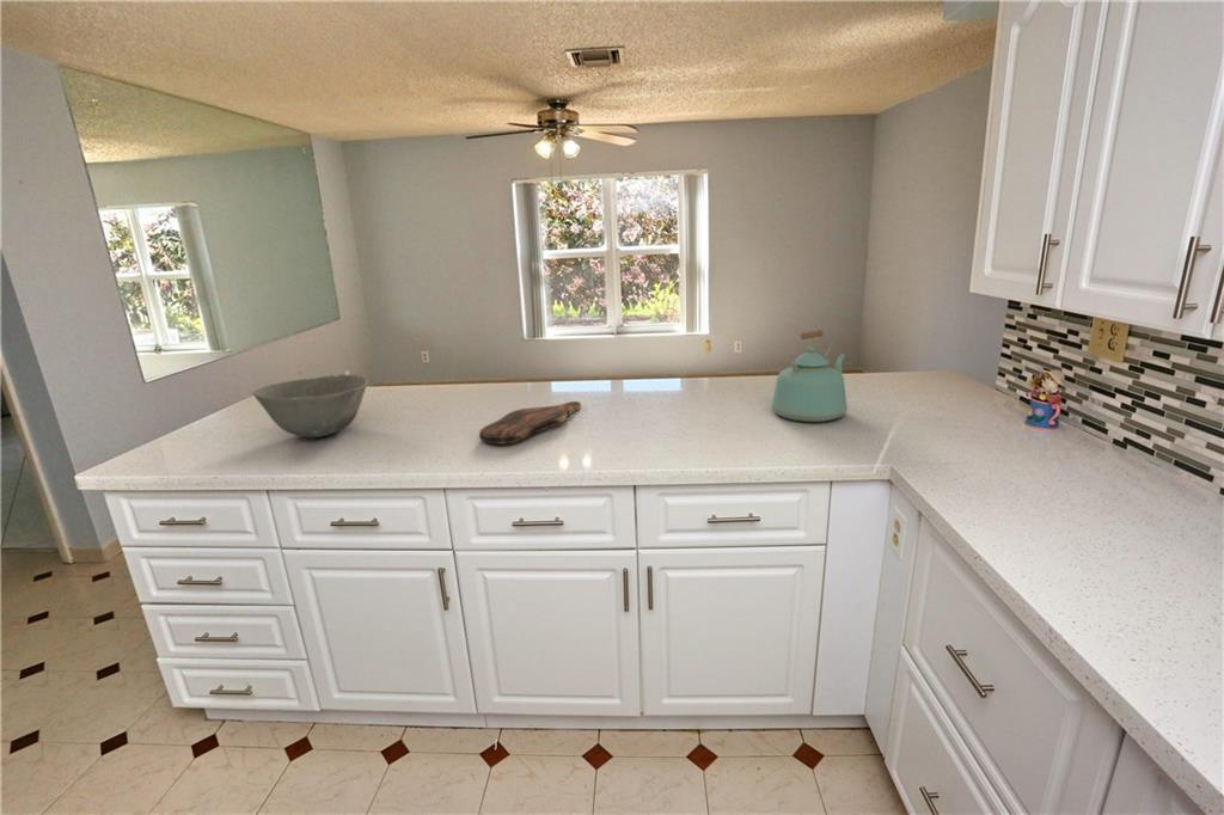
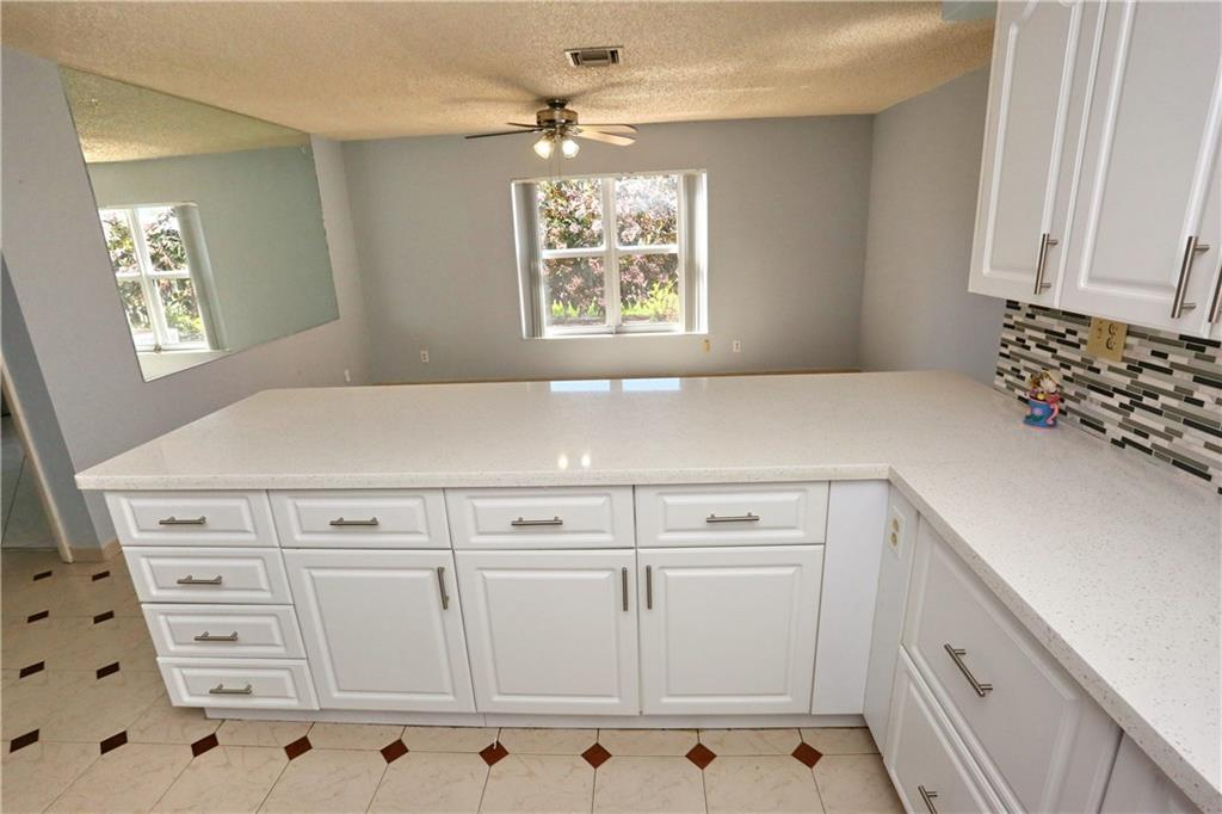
- kettle [771,329,849,423]
- cutting board [478,400,582,446]
- bowl [252,374,369,439]
